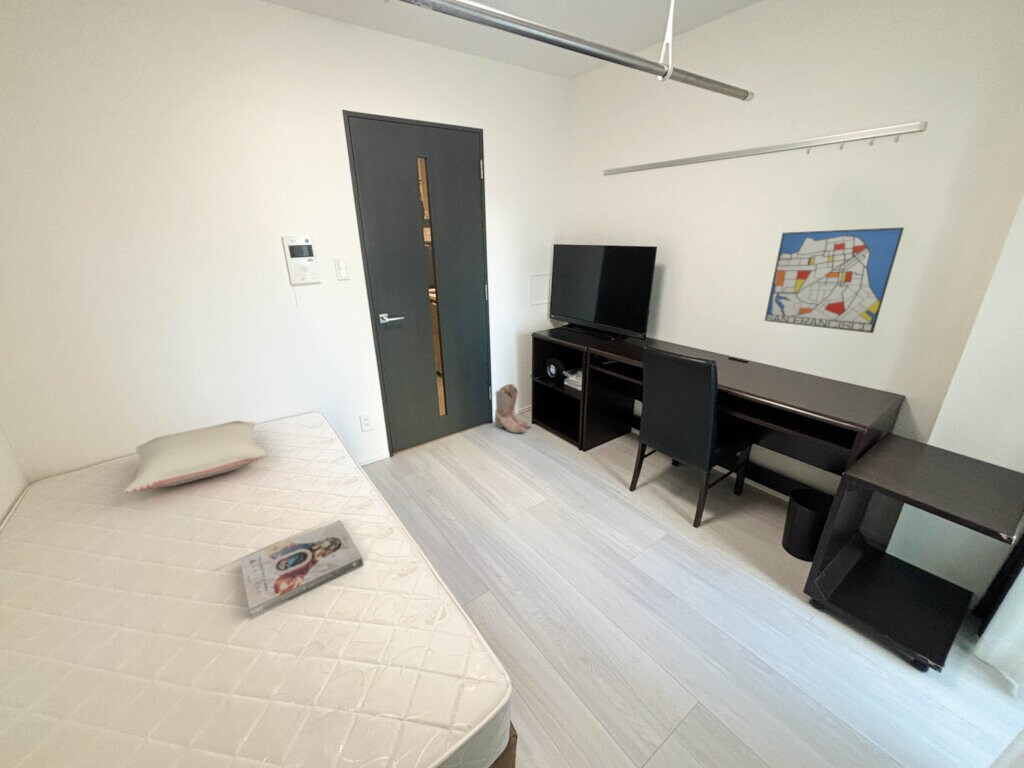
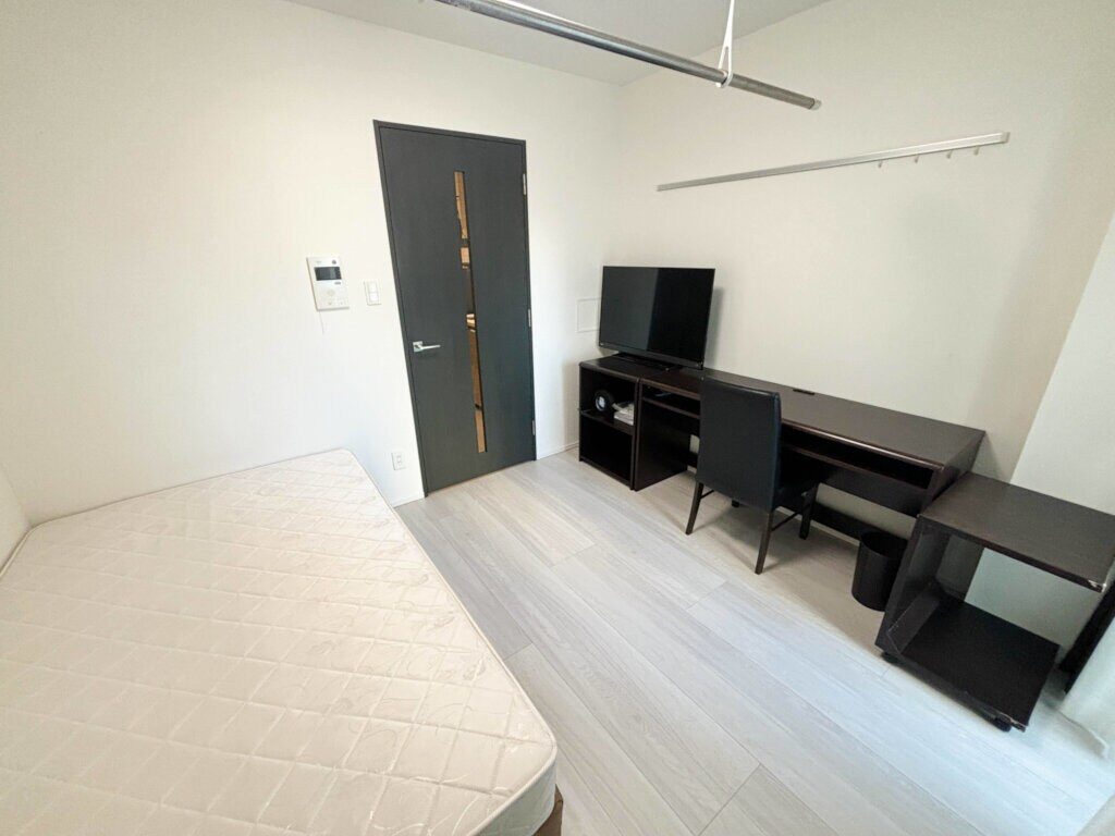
- pillow [123,419,268,494]
- boots [494,383,532,434]
- wall art [764,226,905,334]
- book [239,519,365,619]
